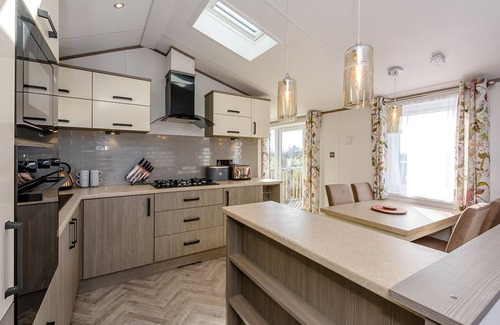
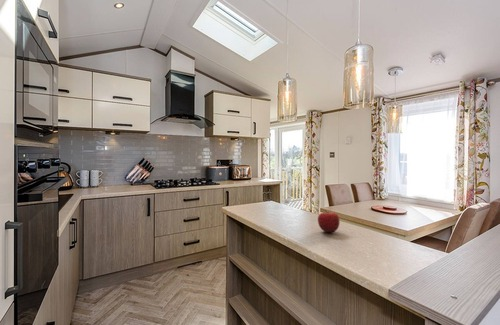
+ fruit [317,209,341,233]
